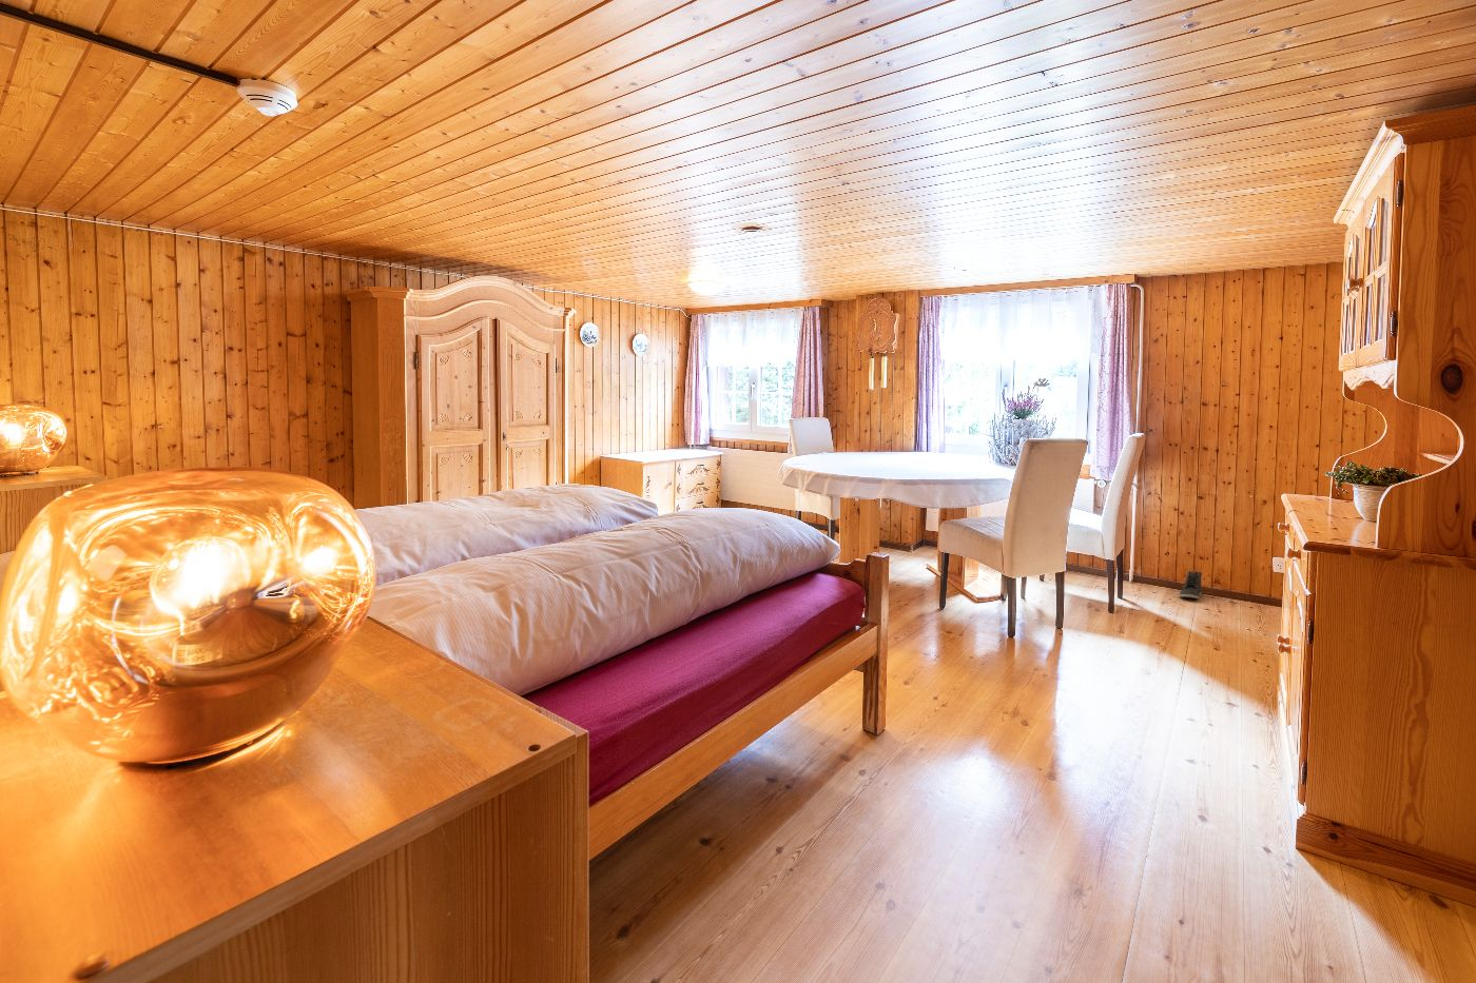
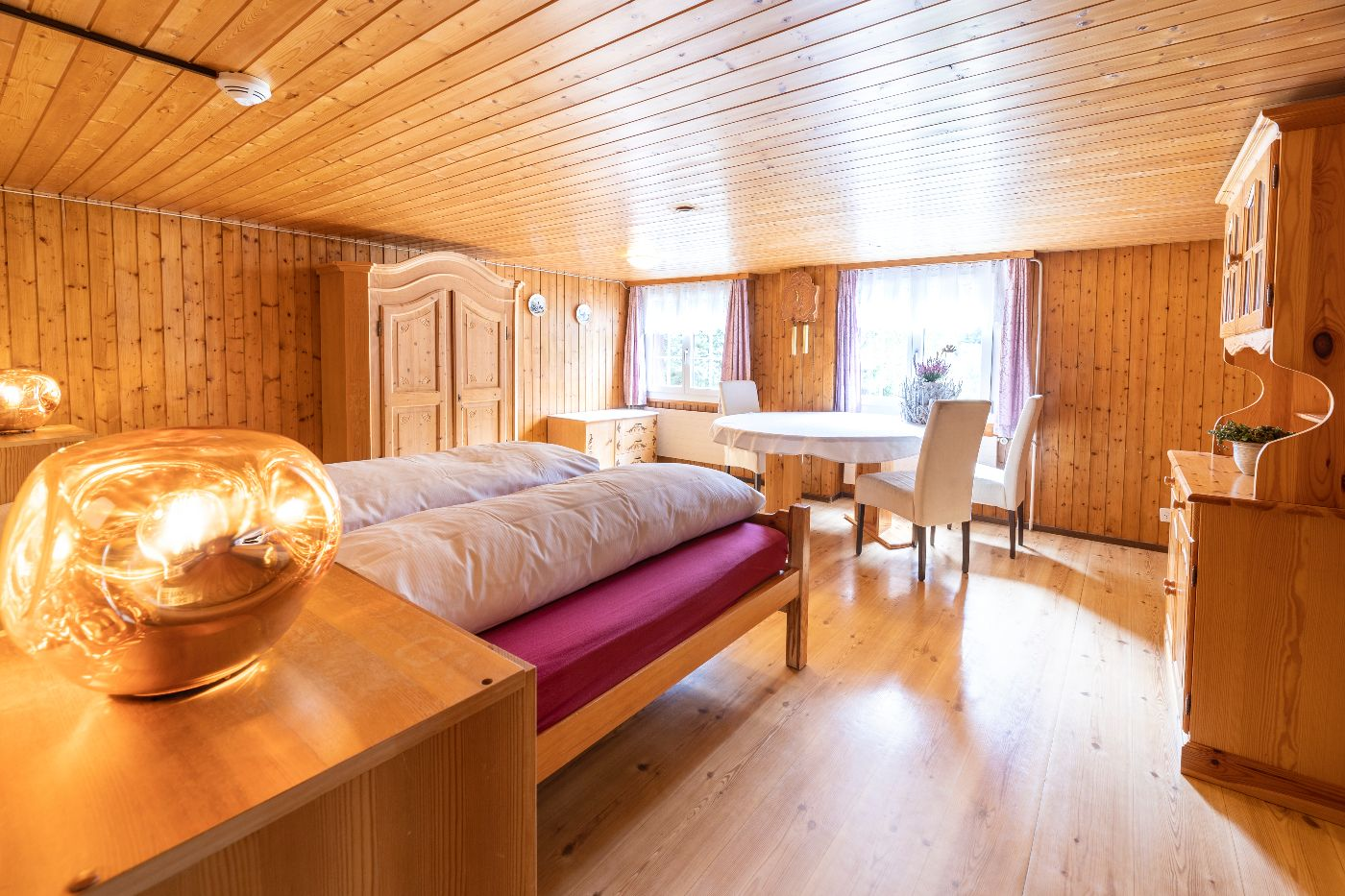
- sneaker [1178,570,1203,599]
